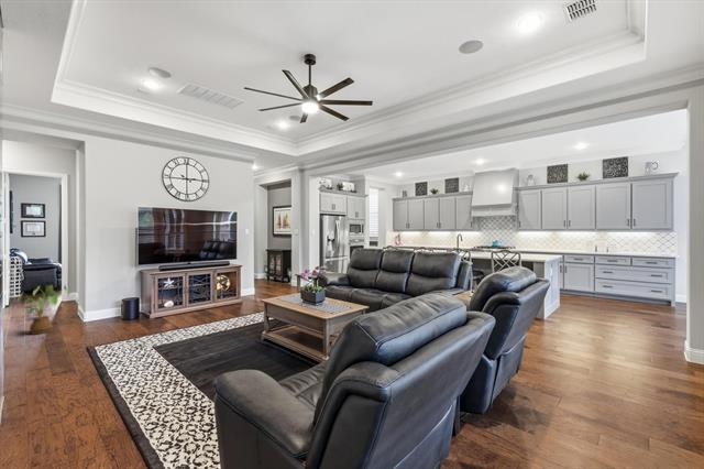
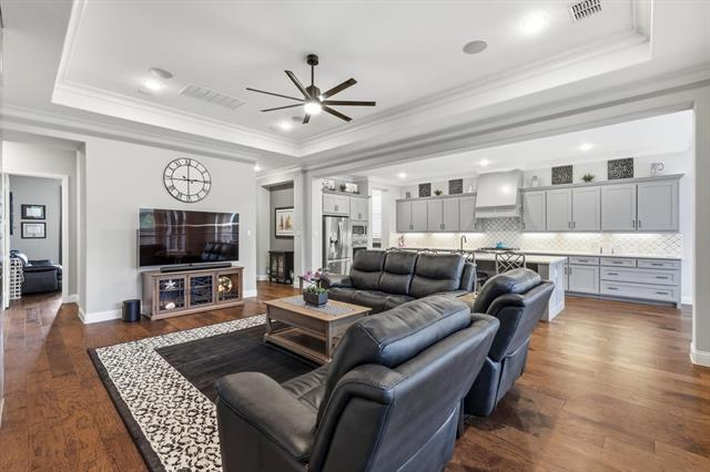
- house plant [16,284,70,336]
